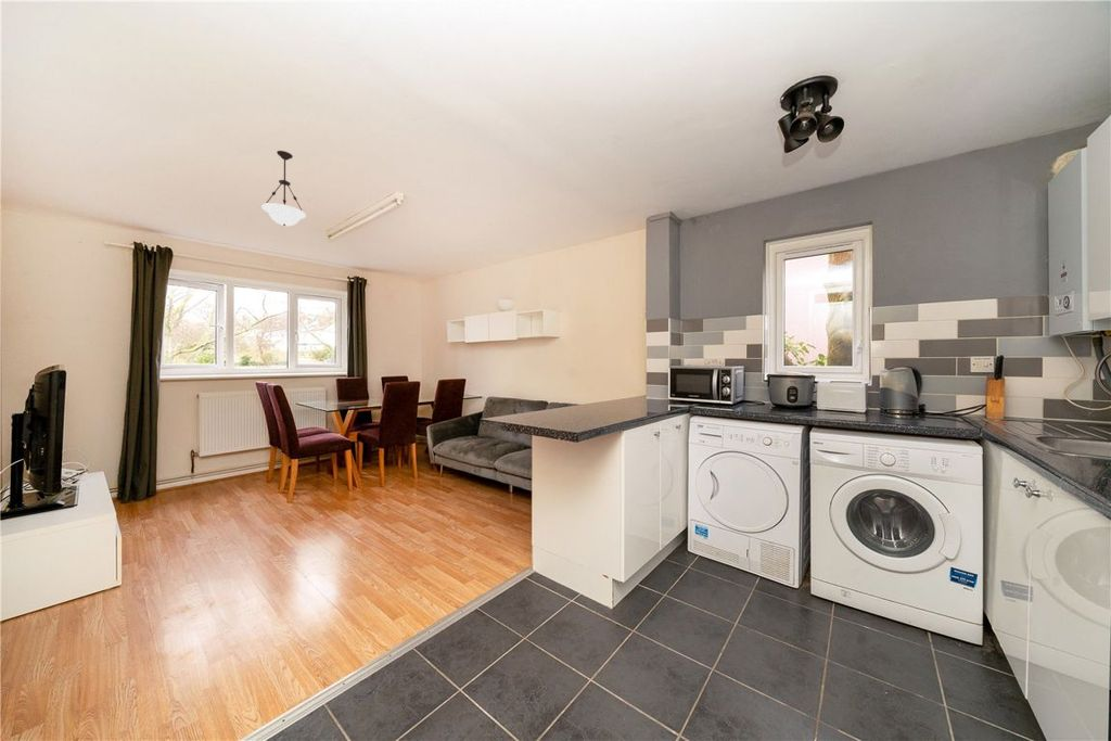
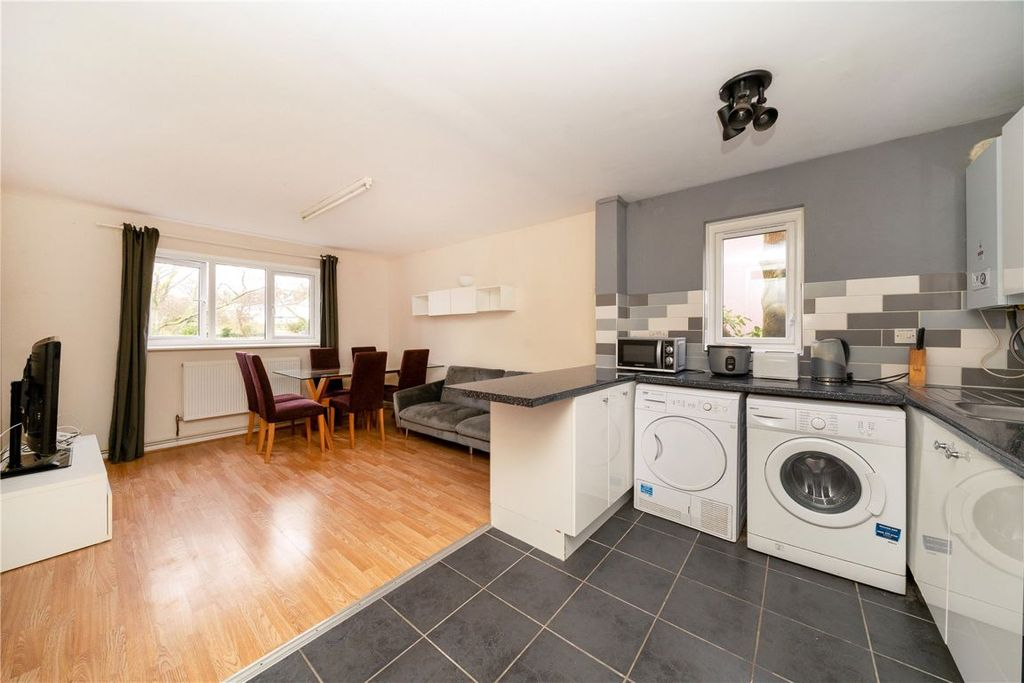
- pendant light [260,150,307,227]
